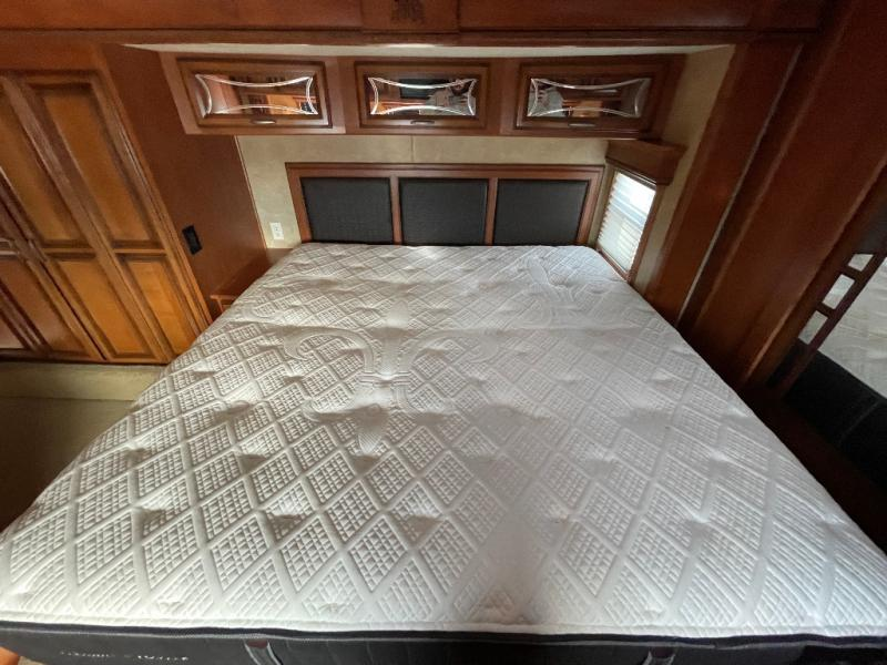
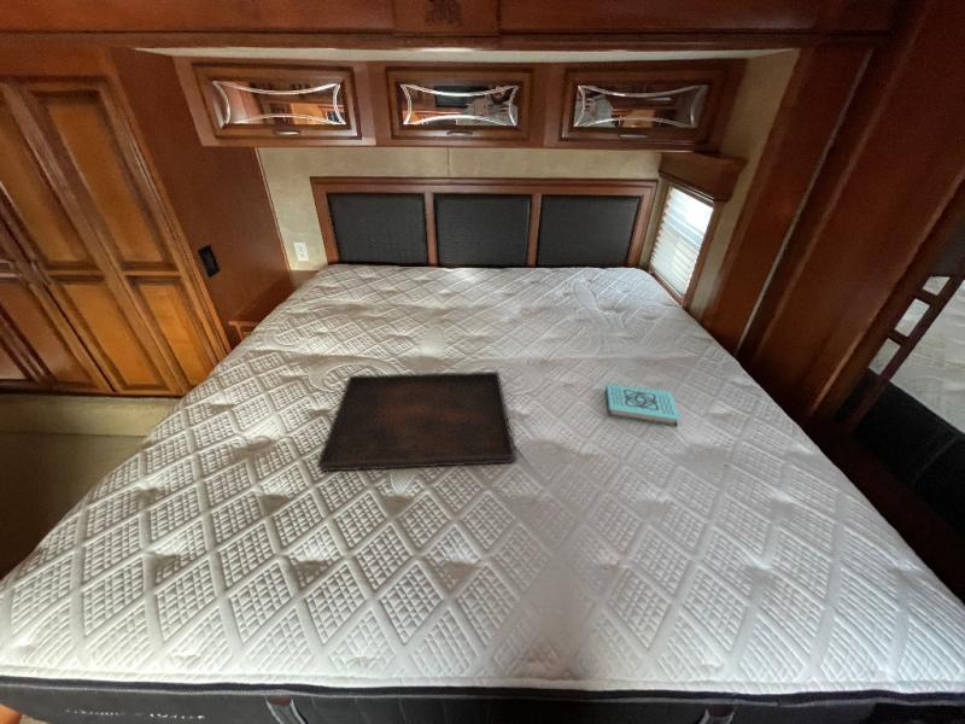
+ serving tray [316,370,516,473]
+ book [604,383,682,427]
